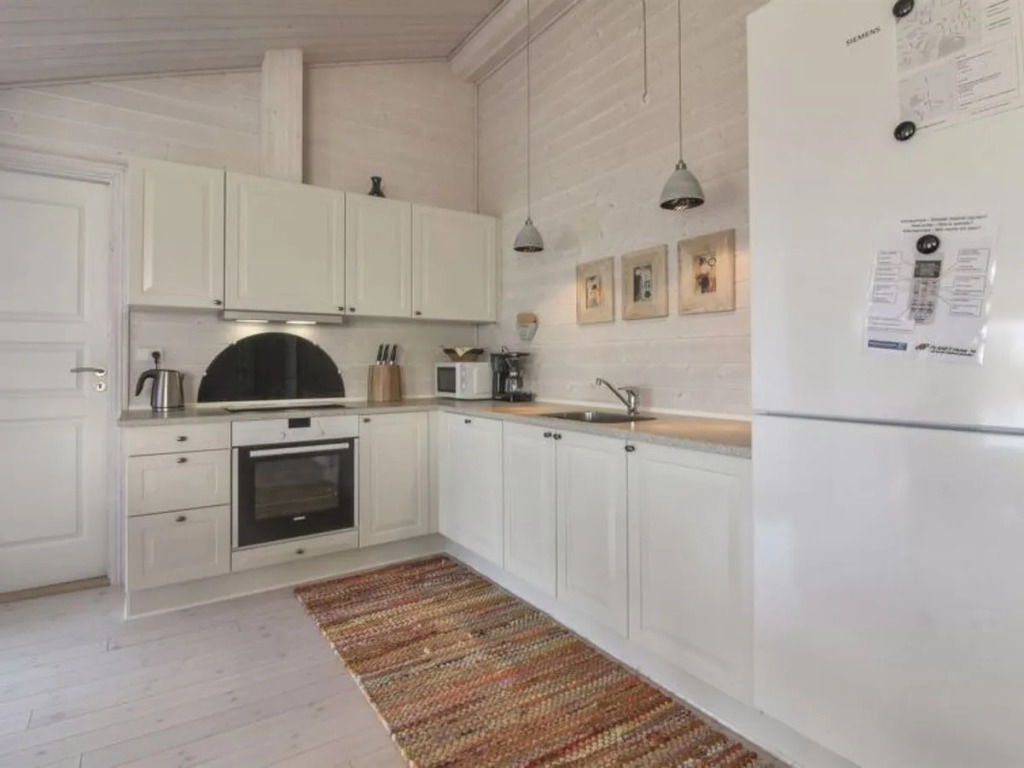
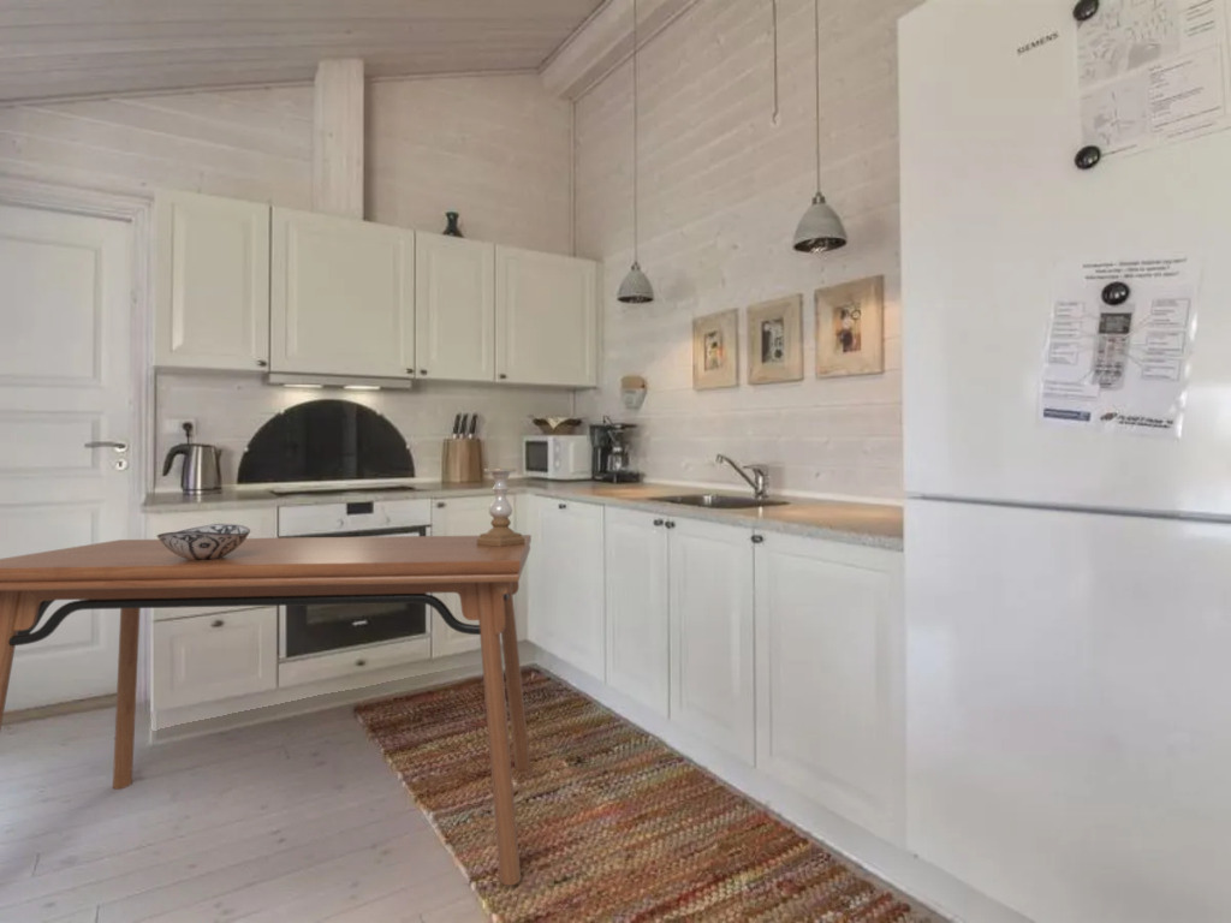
+ dining table [0,534,533,887]
+ candle holder [477,468,525,547]
+ decorative bowl [156,523,251,560]
